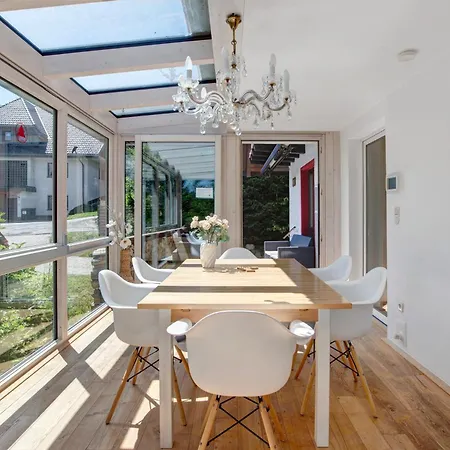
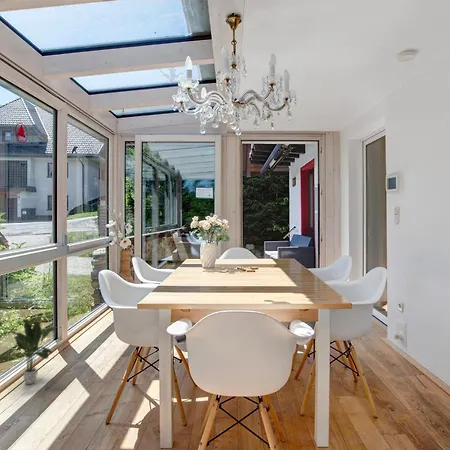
+ potted plant [10,320,57,385]
